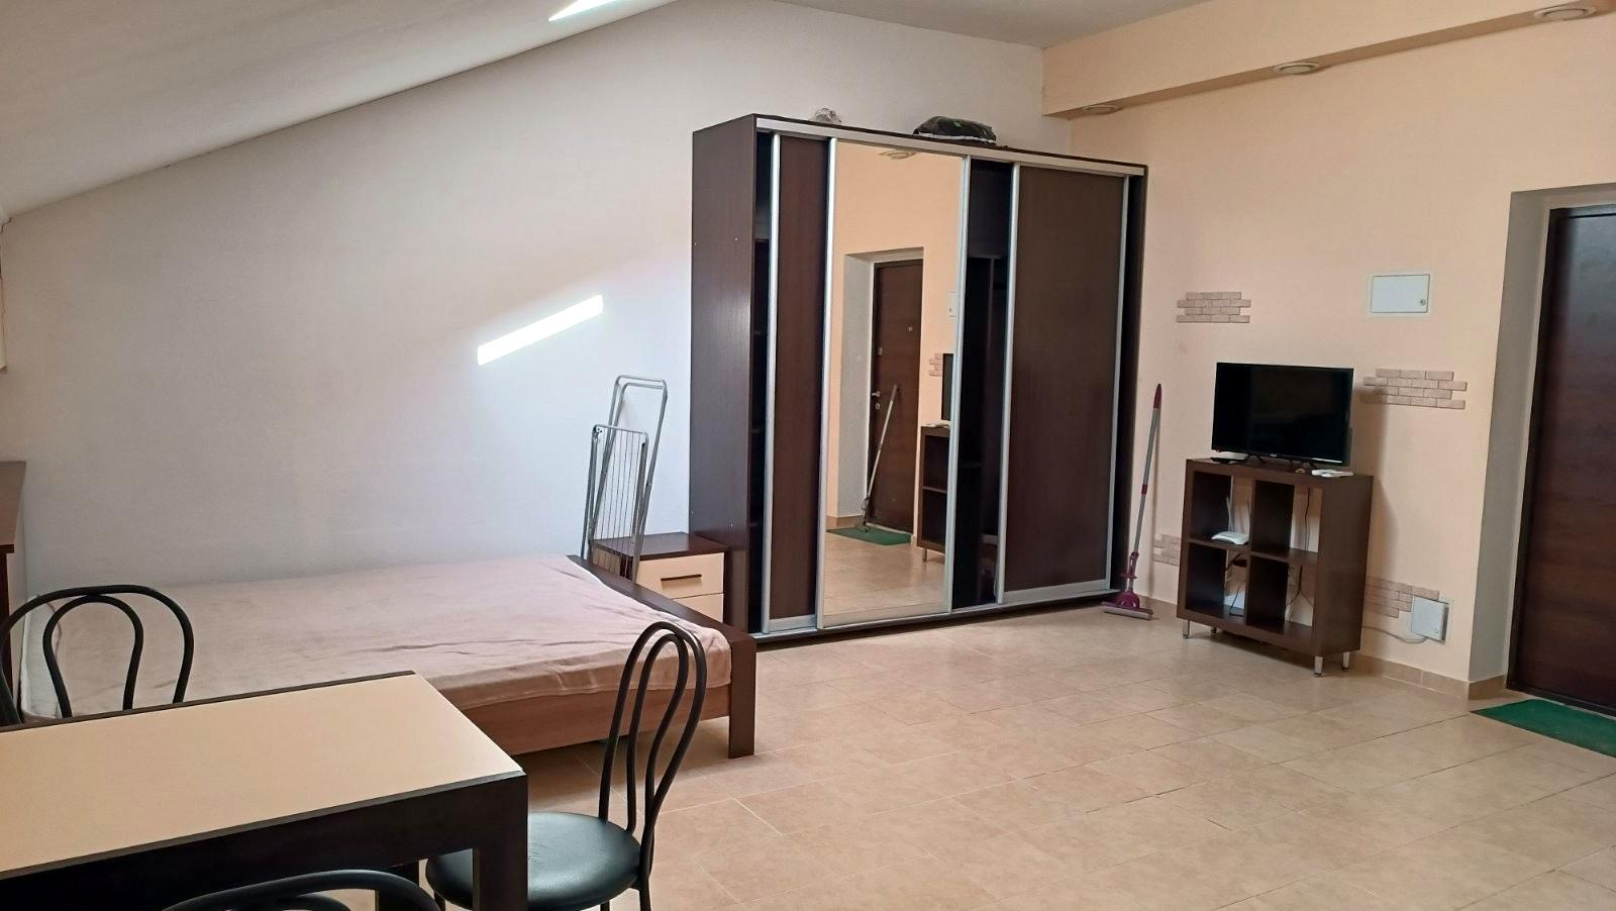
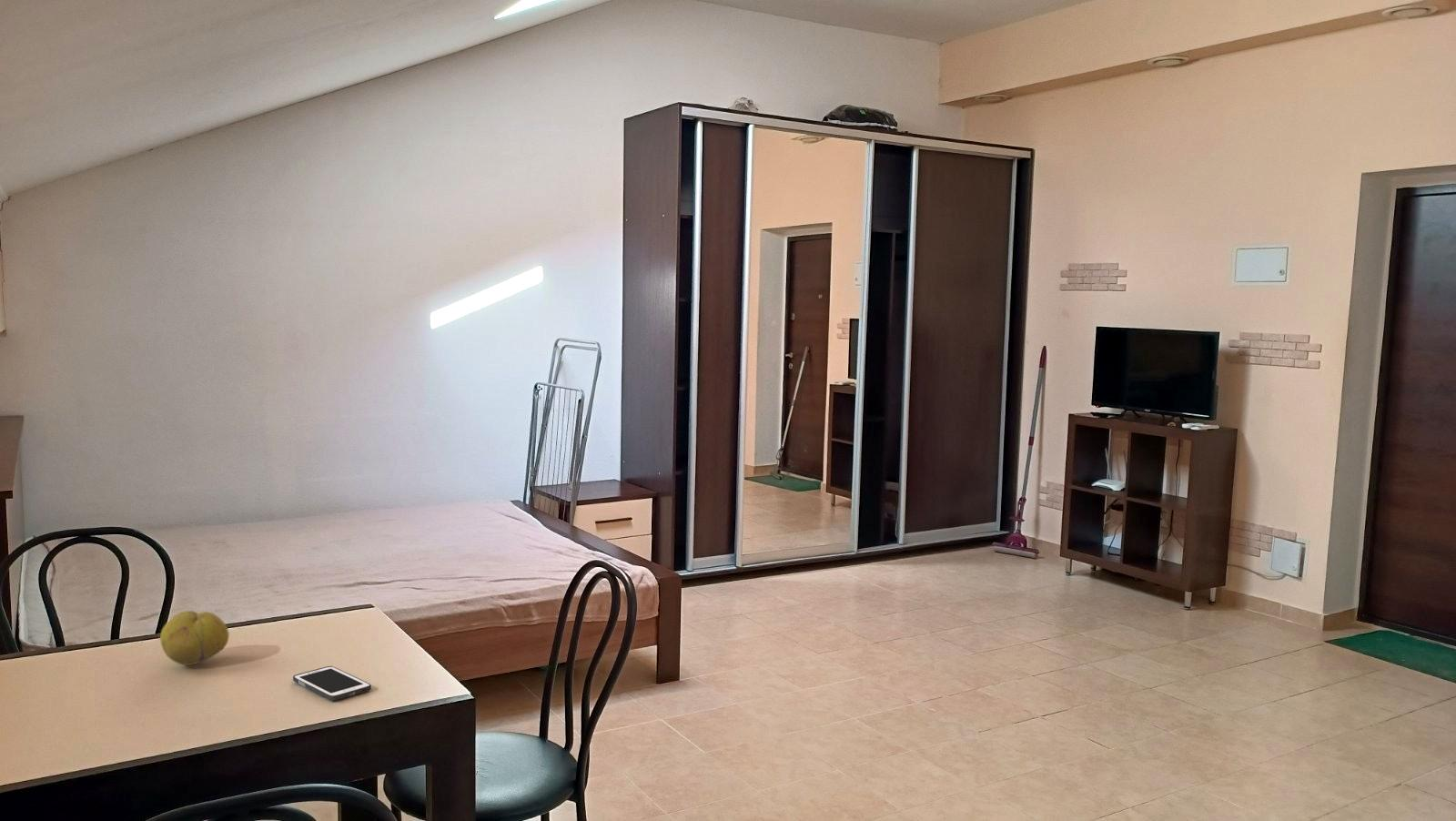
+ fruit [159,610,230,666]
+ cell phone [292,665,372,702]
